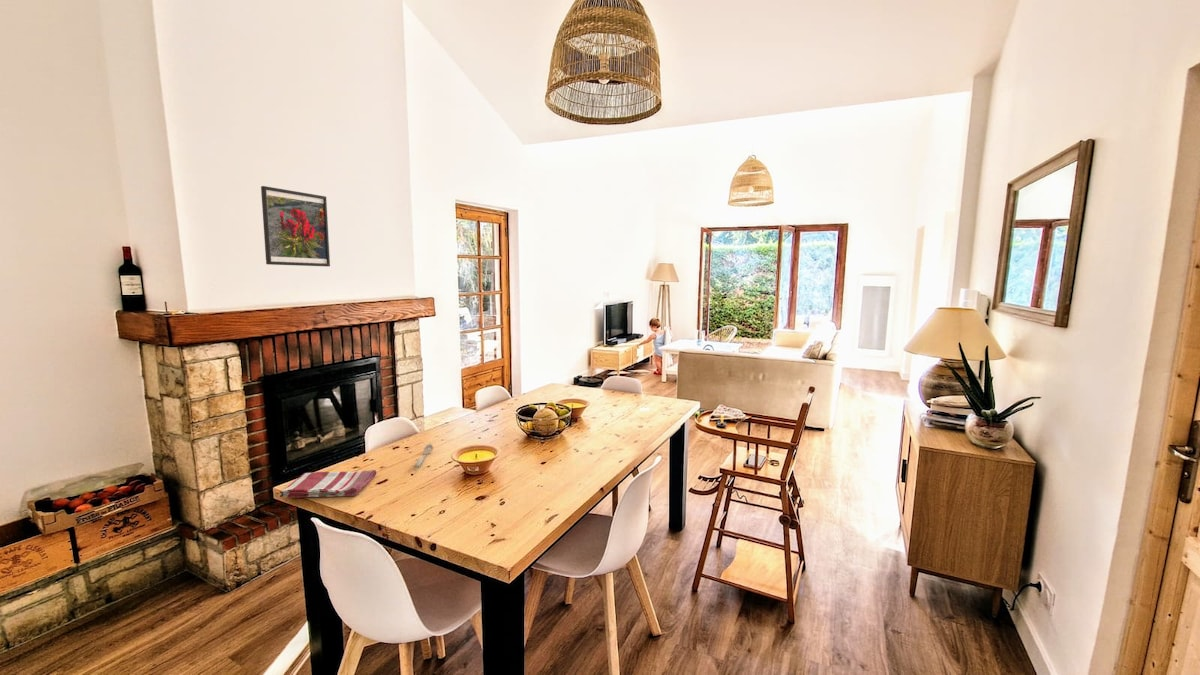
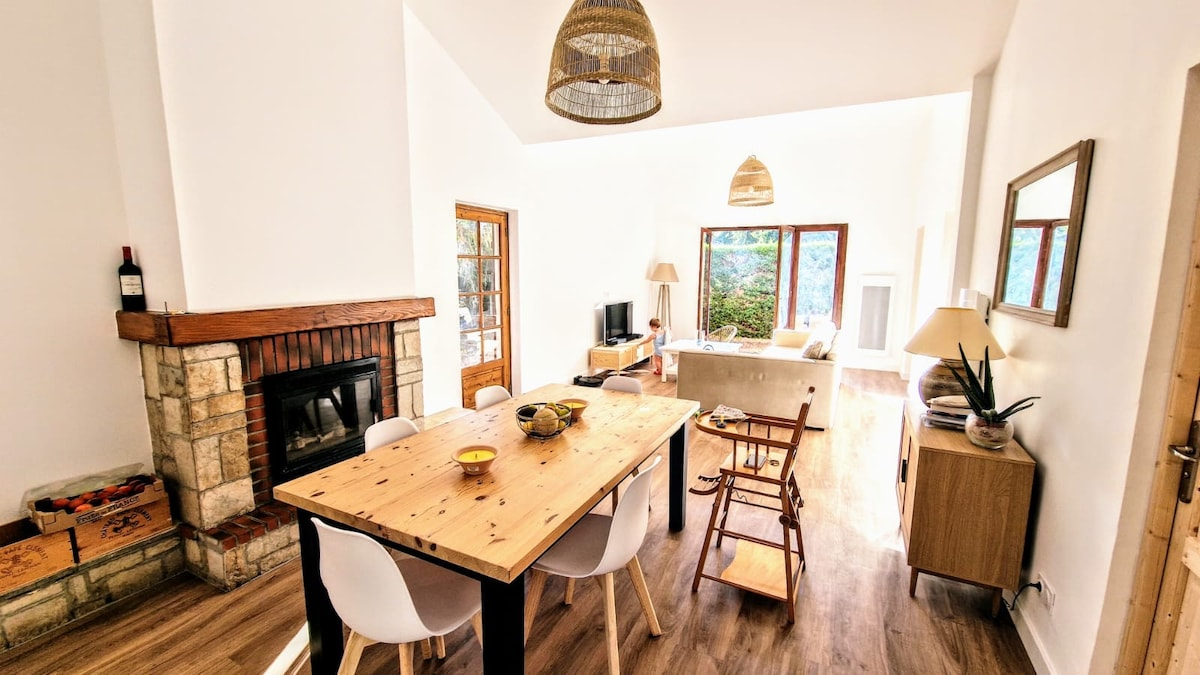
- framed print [260,185,331,267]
- dish towel [278,469,377,498]
- spoon [414,443,434,468]
